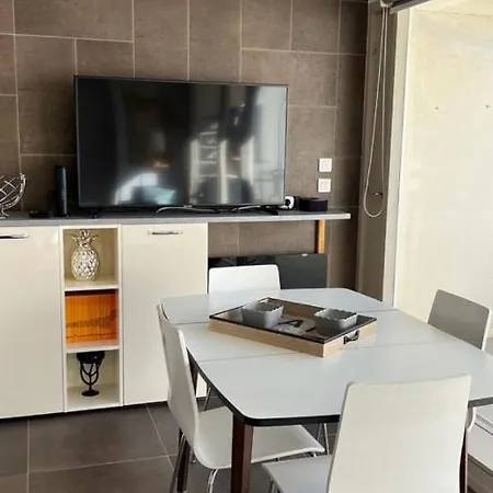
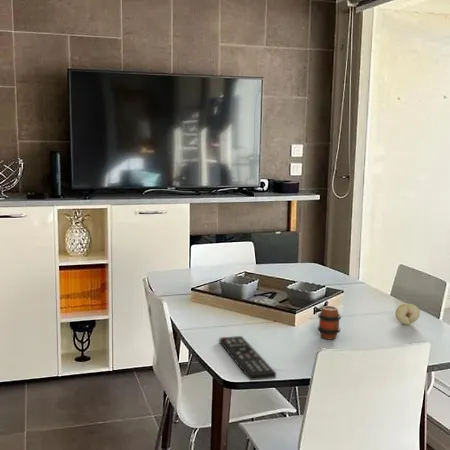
+ fruit [394,302,421,326]
+ remote control [218,335,277,382]
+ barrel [317,305,342,340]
